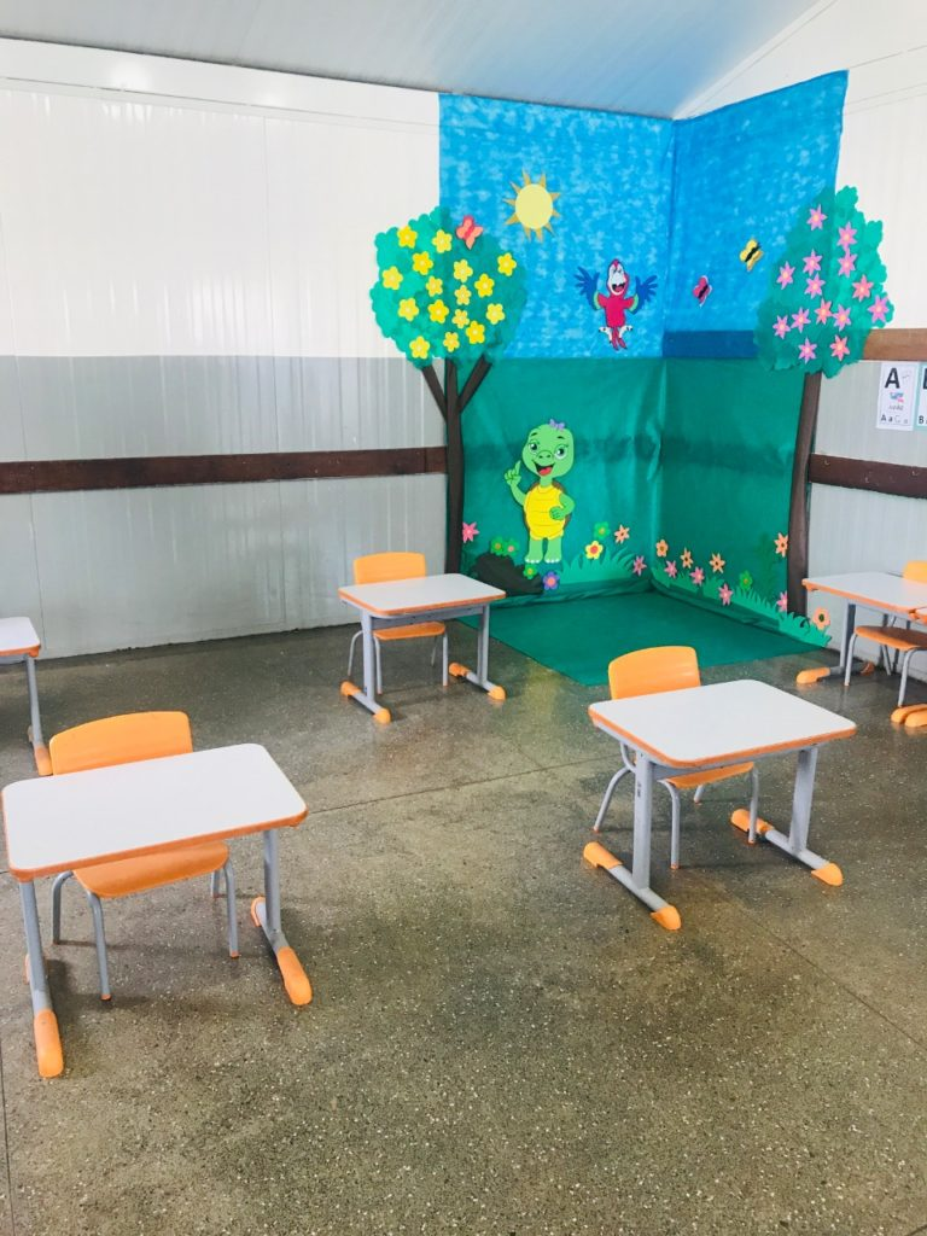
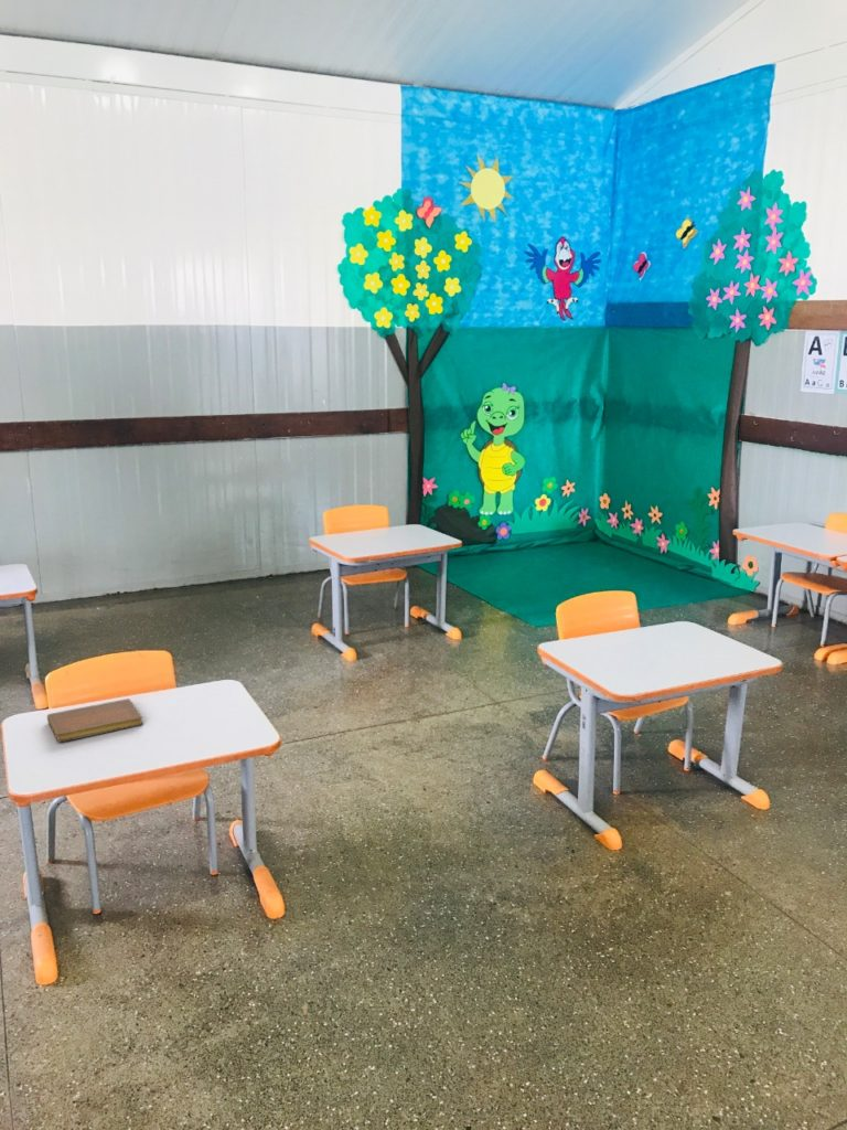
+ notebook [46,697,144,743]
